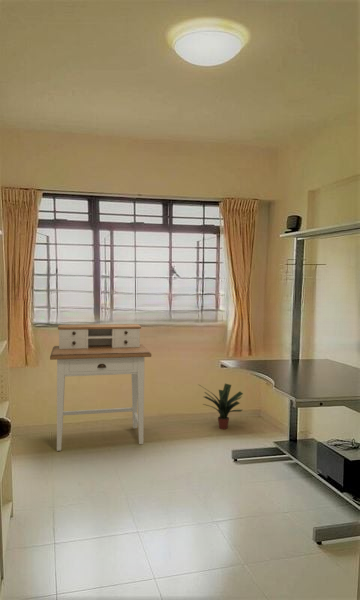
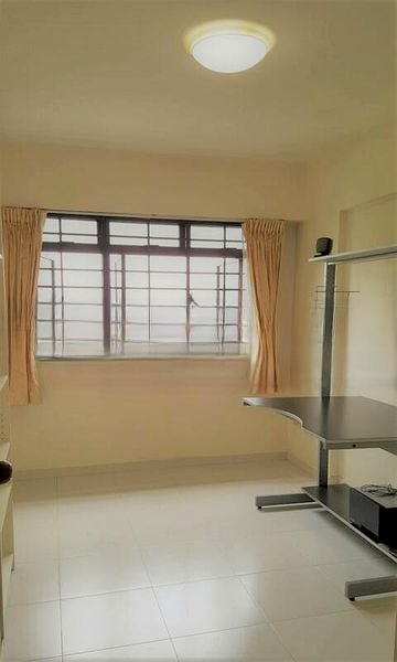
- potted plant [197,383,244,430]
- desk [49,323,152,452]
